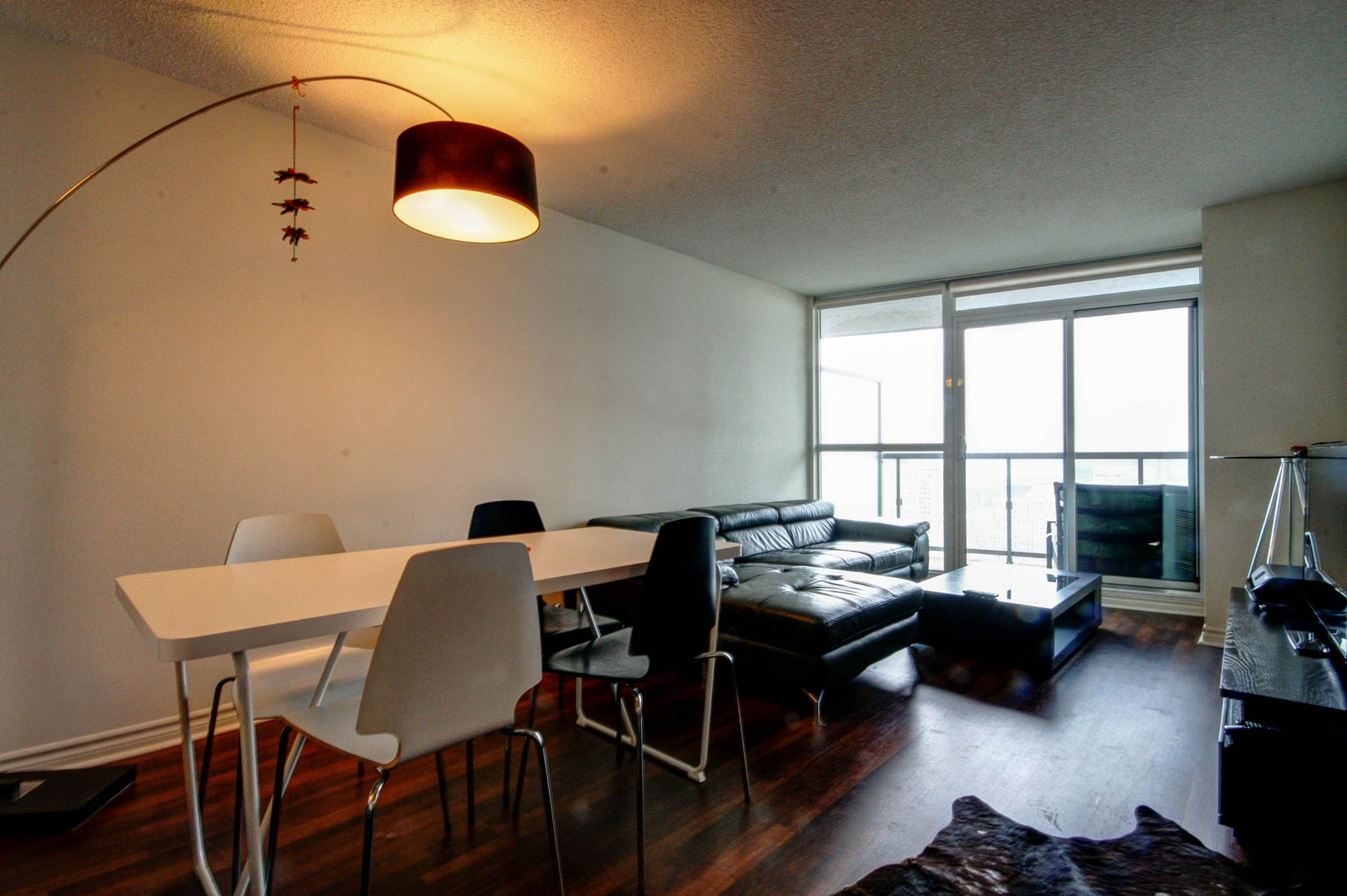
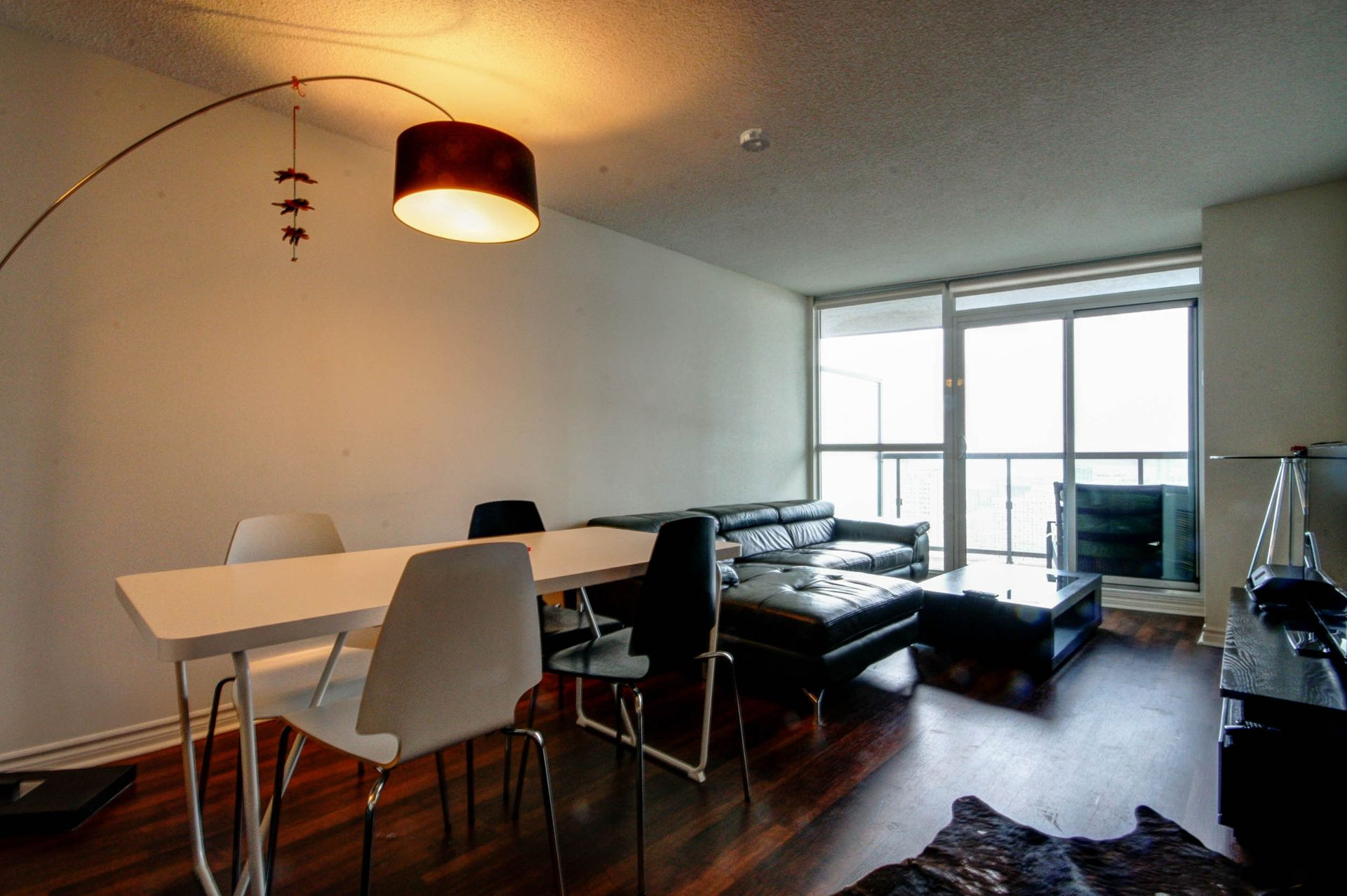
+ smoke detector [739,128,771,153]
